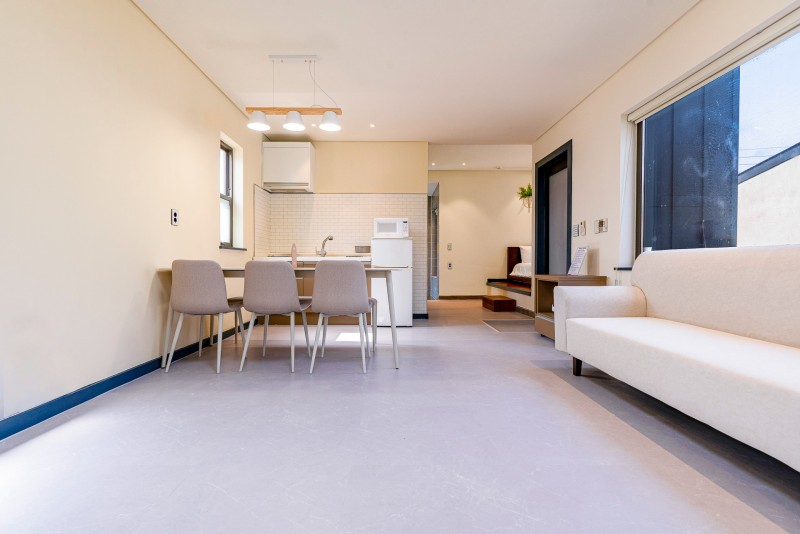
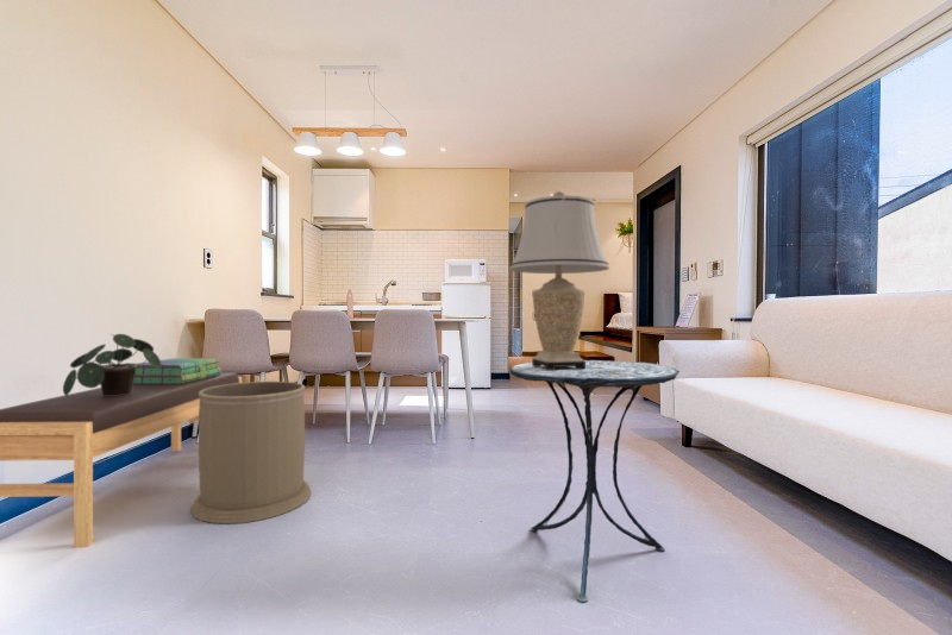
+ stack of books [133,357,223,384]
+ trash can [190,381,312,526]
+ potted plant [62,333,162,396]
+ side table [509,359,681,604]
+ table lamp [508,190,610,370]
+ bench [0,371,243,548]
